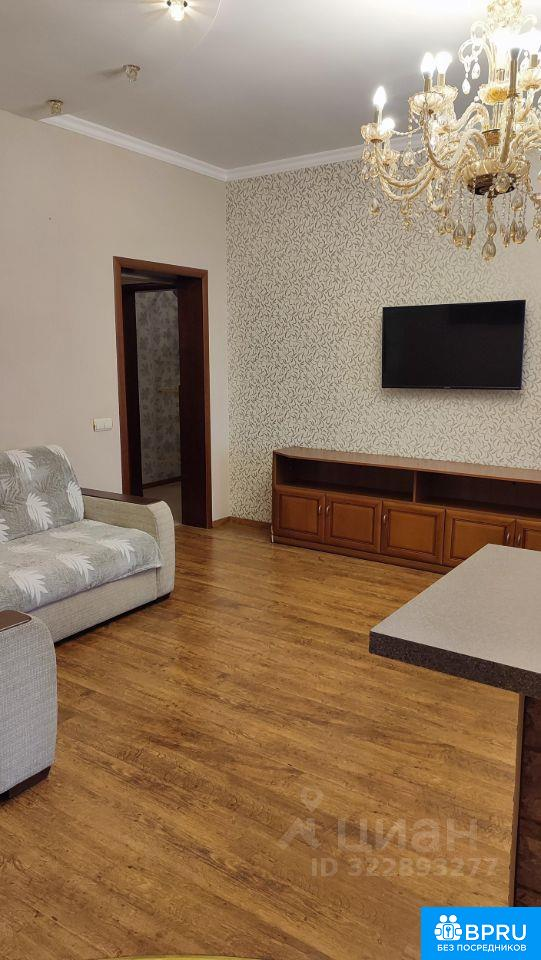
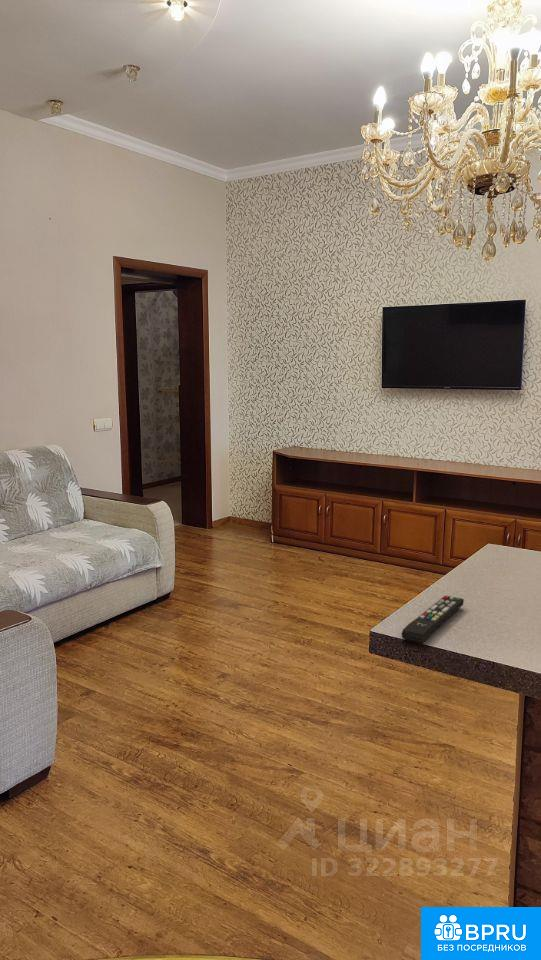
+ remote control [401,595,465,644]
